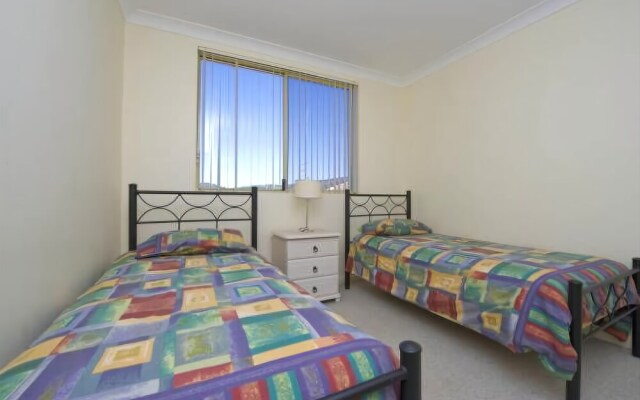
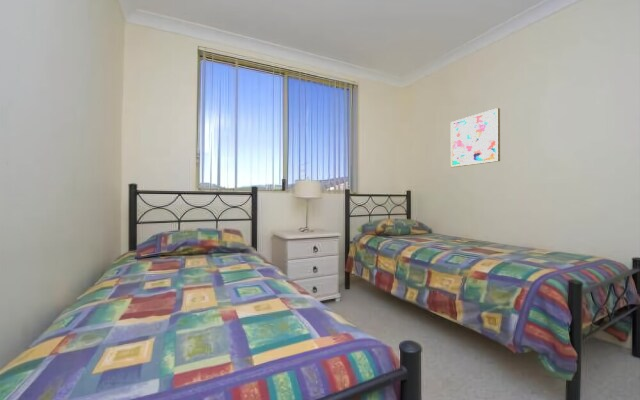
+ wall art [450,107,501,168]
